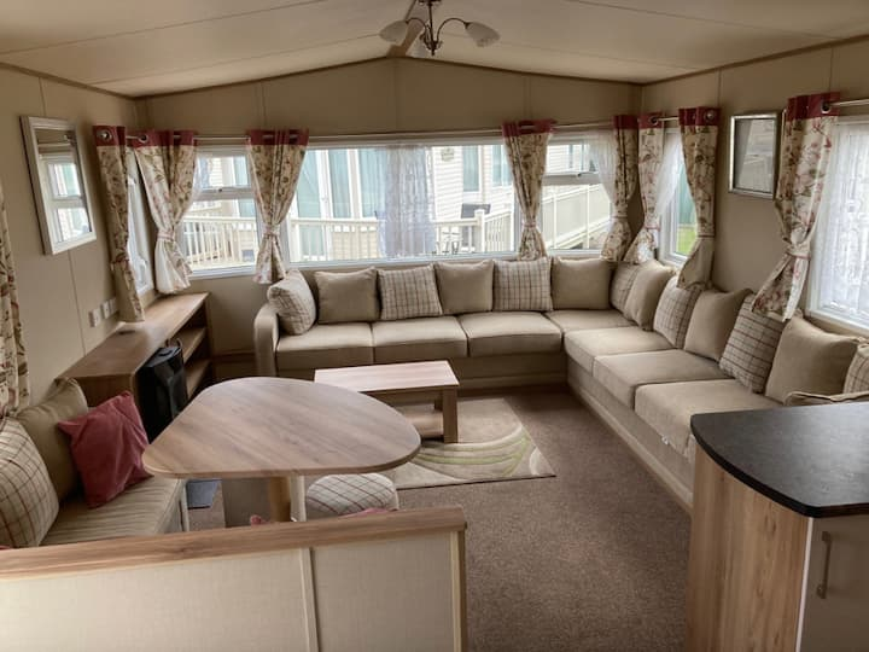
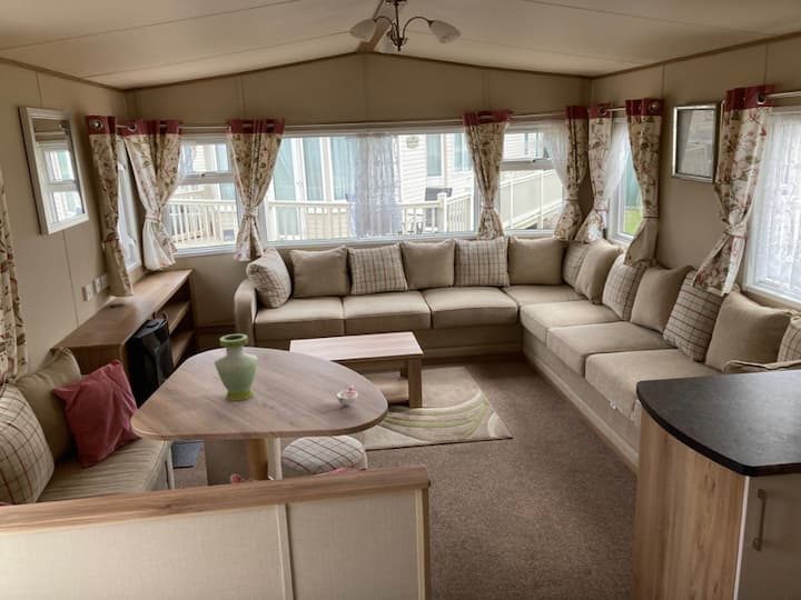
+ vase [212,333,259,401]
+ cup [336,384,359,406]
